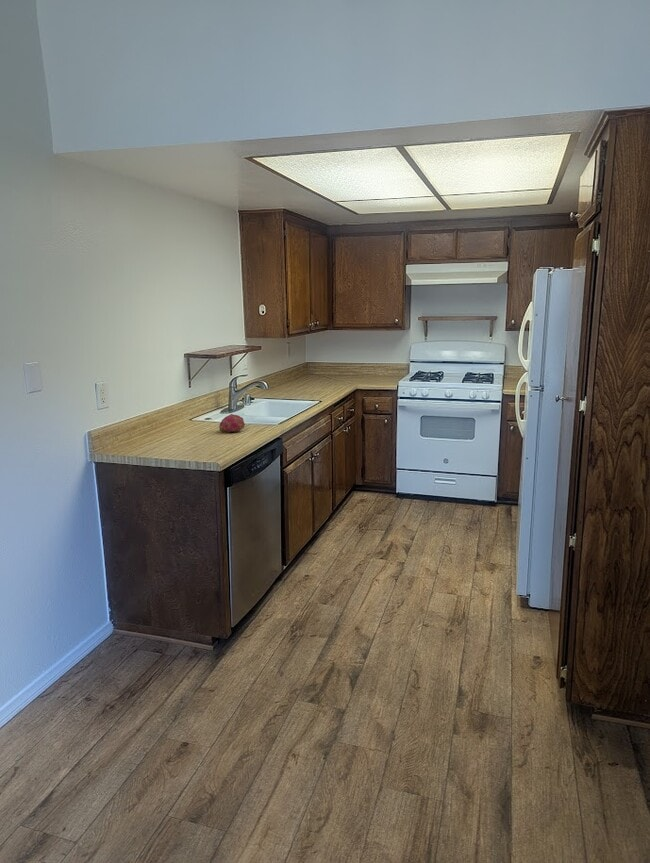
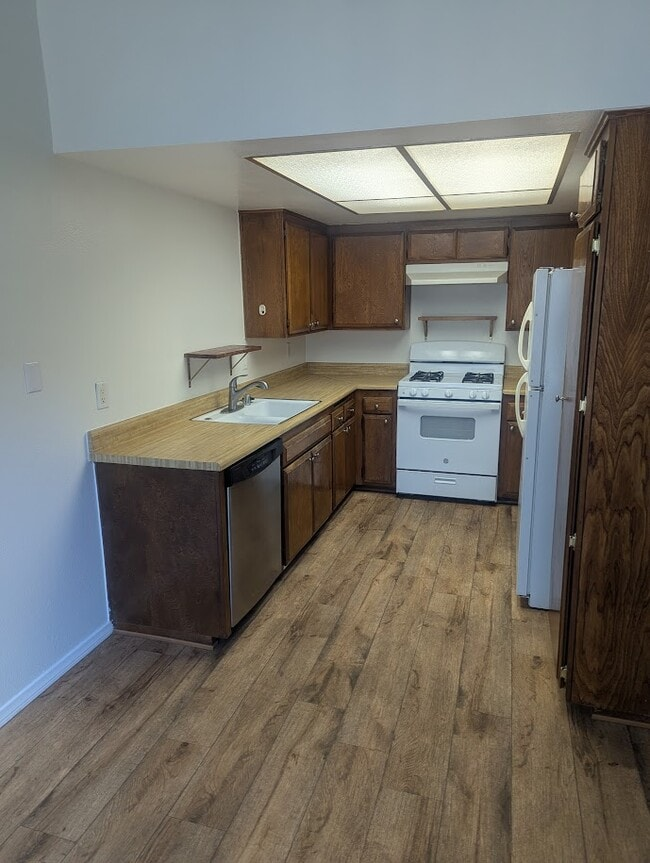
- fruit [218,413,246,433]
